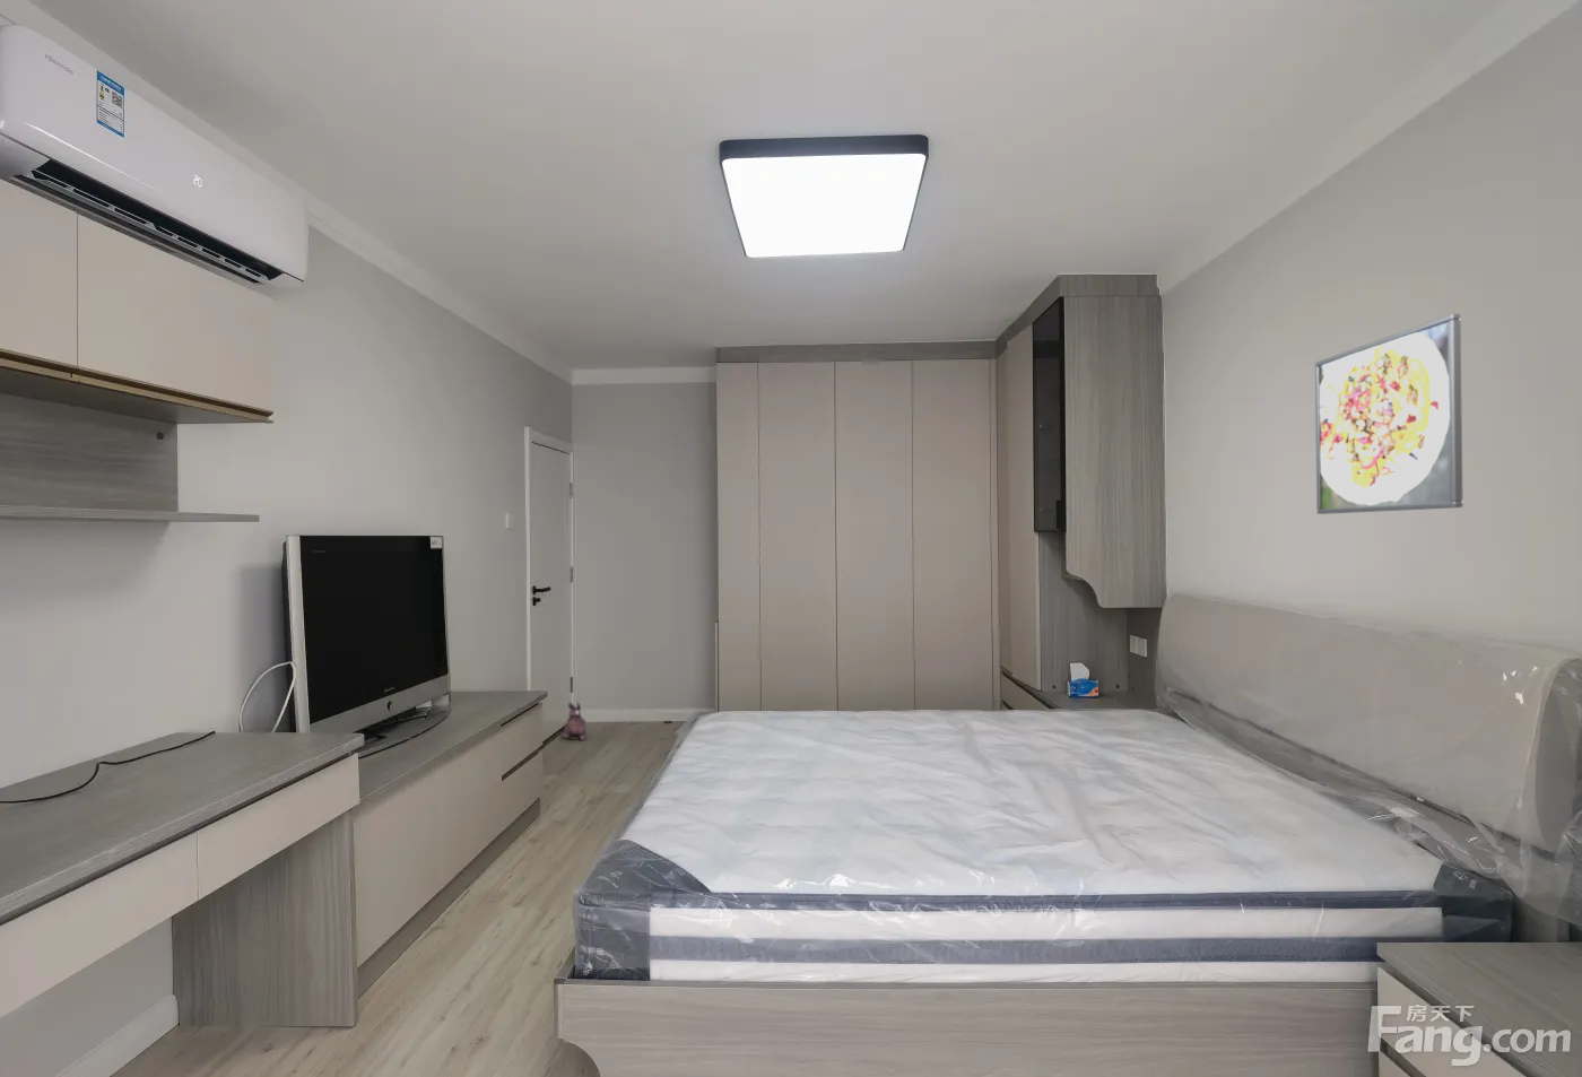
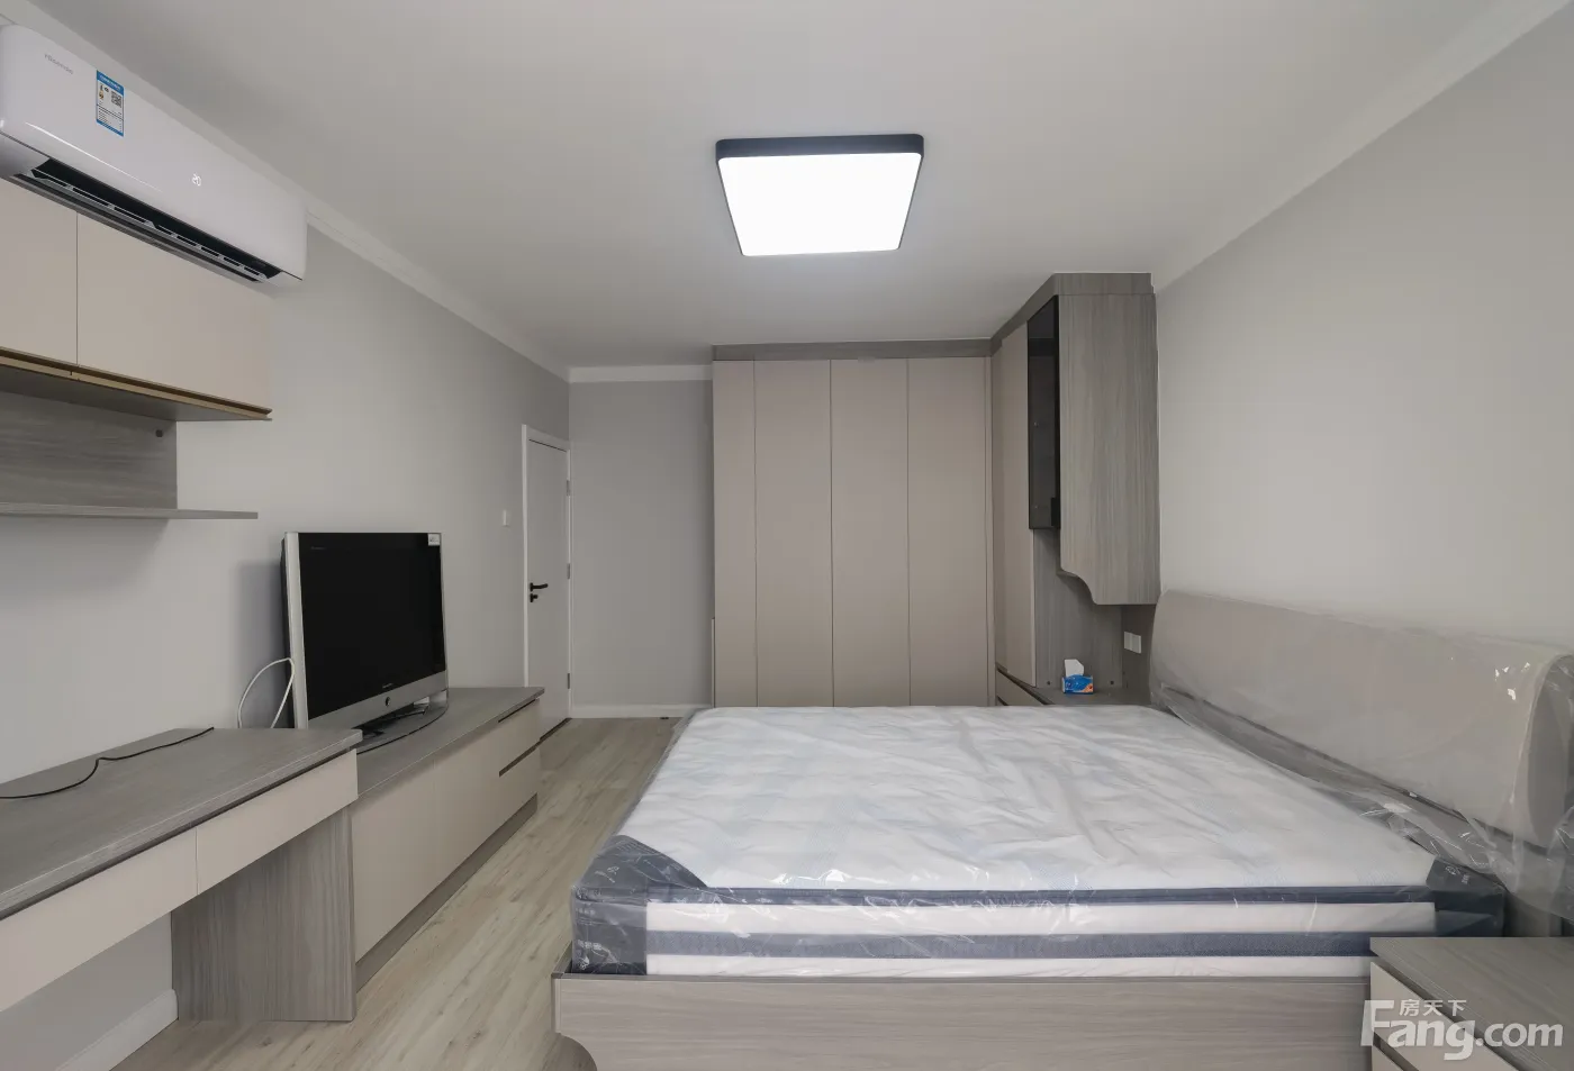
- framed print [1314,313,1463,516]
- plush toy [560,701,588,742]
